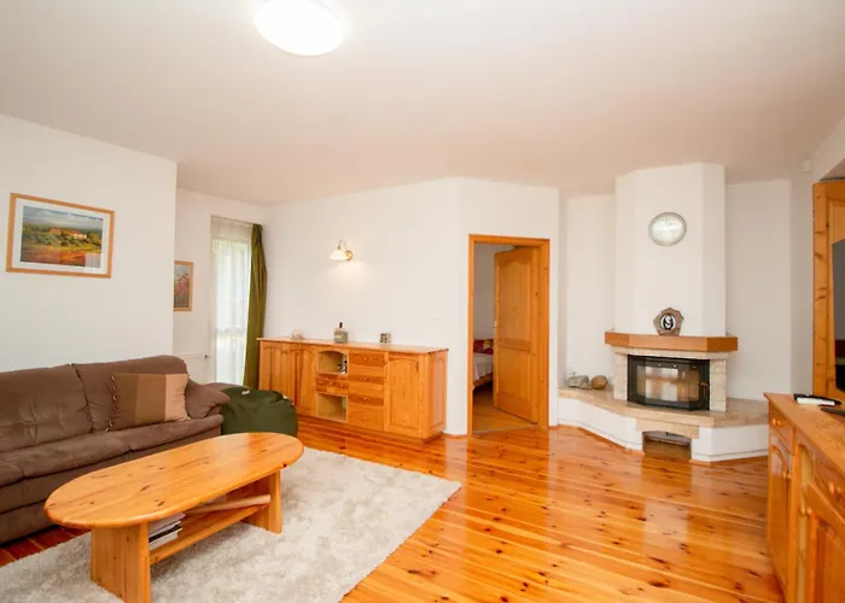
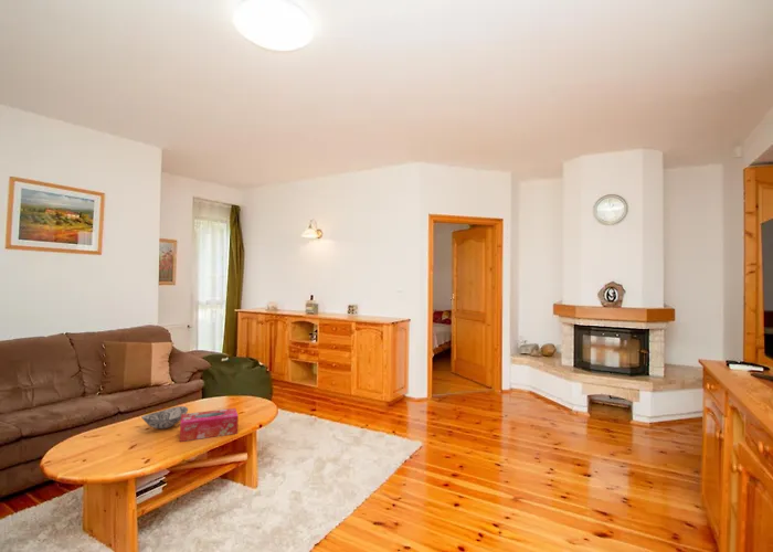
+ tissue box [179,407,240,443]
+ decorative bowl [140,405,189,429]
